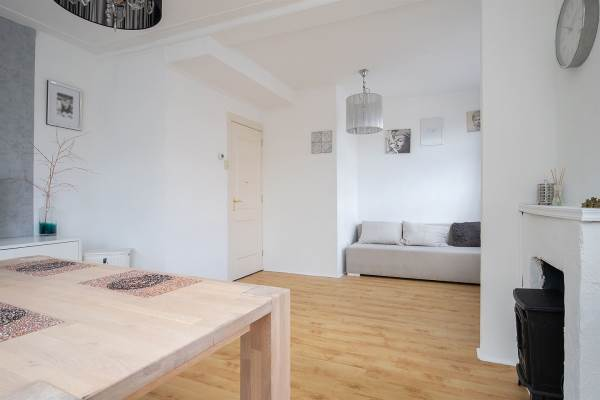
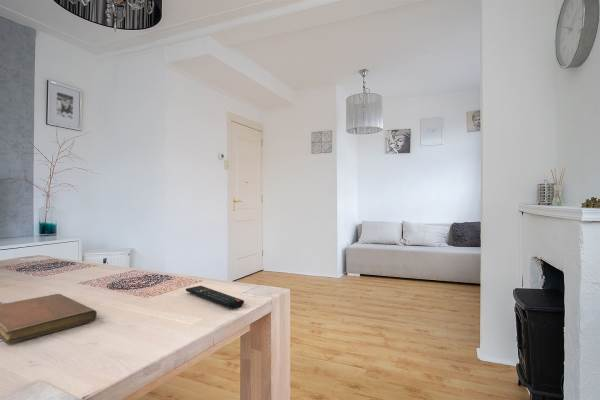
+ notebook [0,293,98,345]
+ remote control [185,285,245,310]
